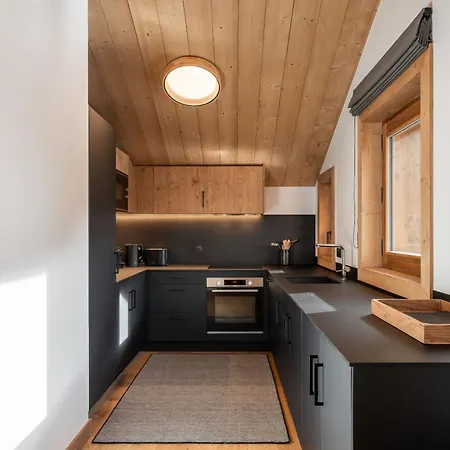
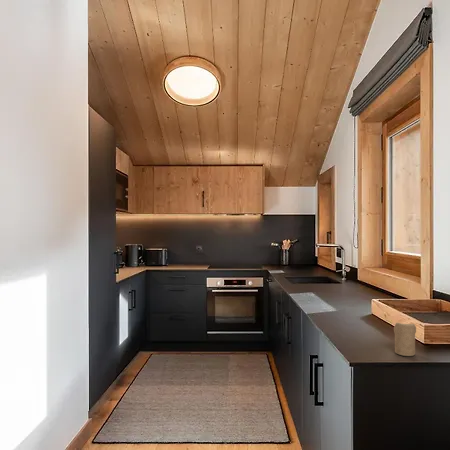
+ candle [393,322,417,357]
